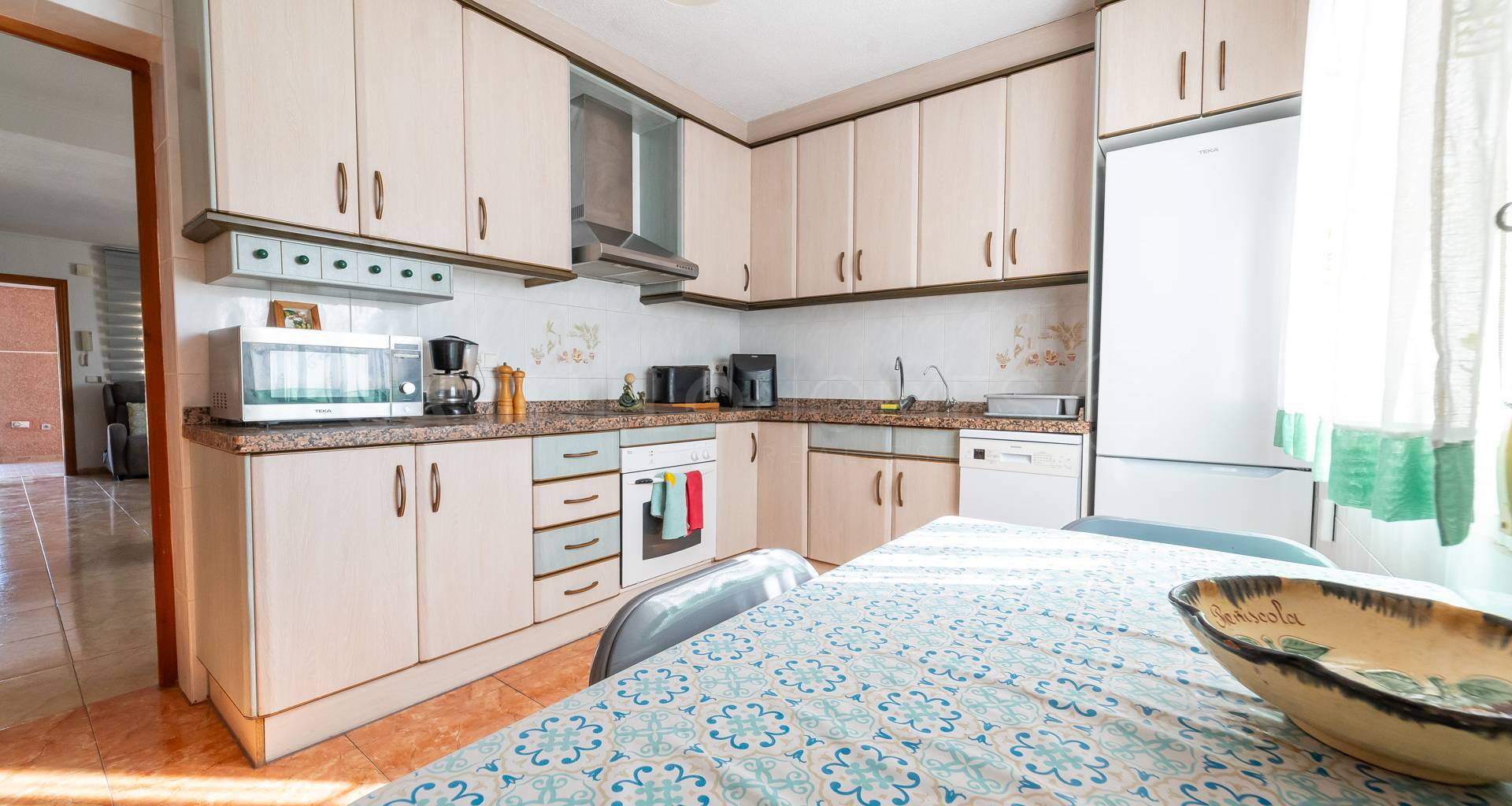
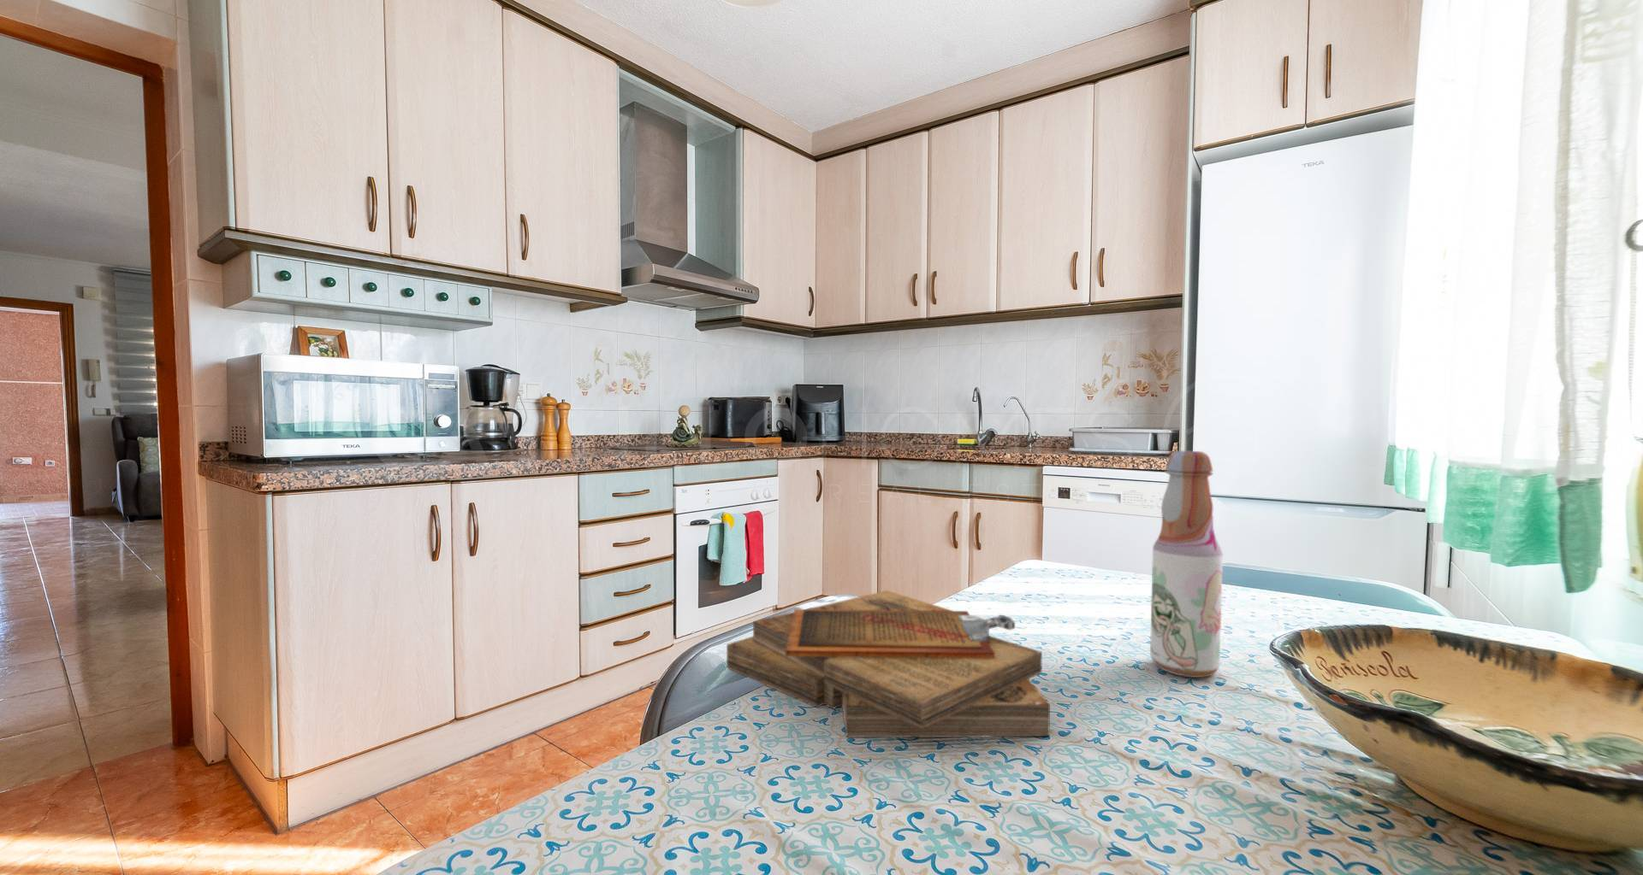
+ bottle [1150,451,1224,679]
+ clipboard [726,589,1051,738]
